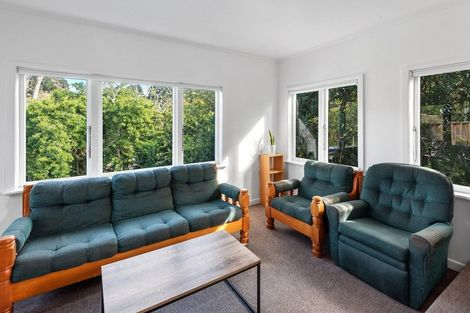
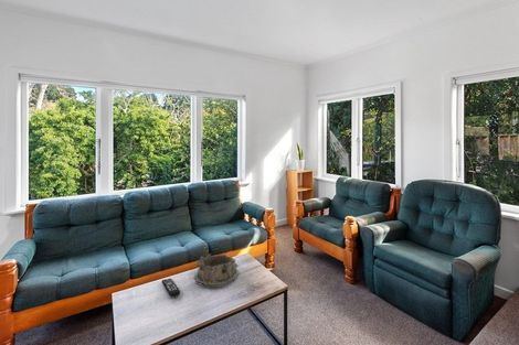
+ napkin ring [193,252,240,287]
+ remote control [161,278,181,298]
